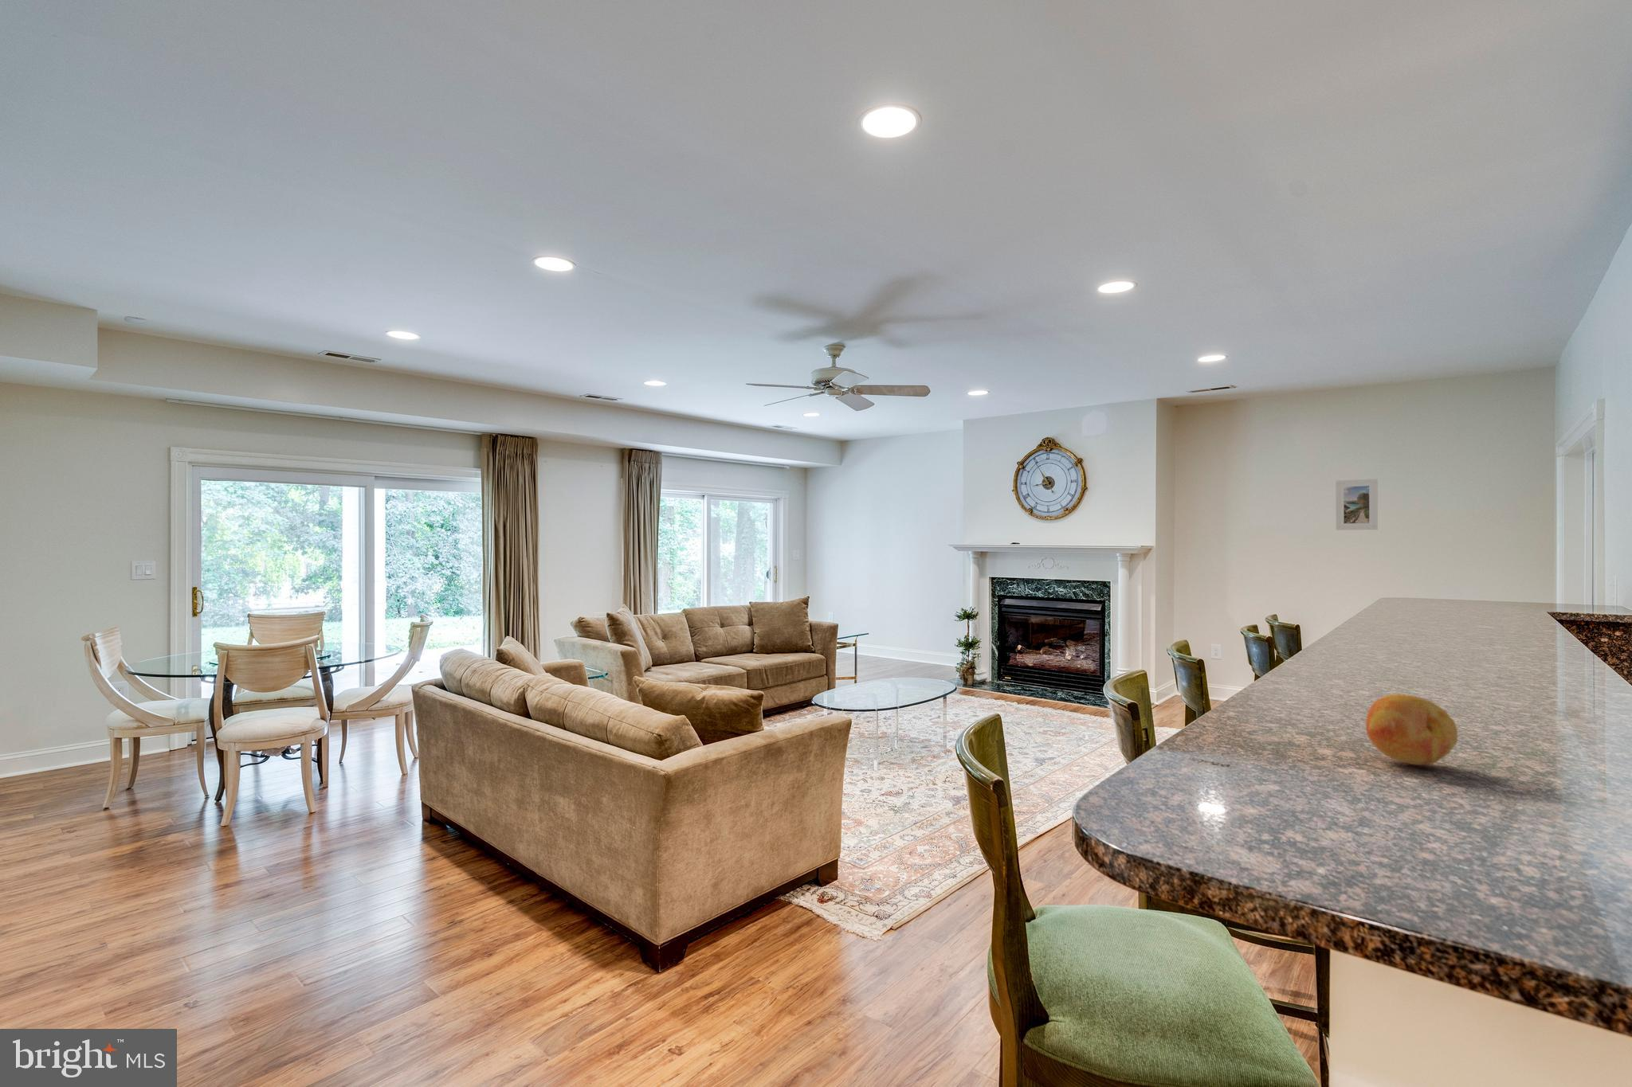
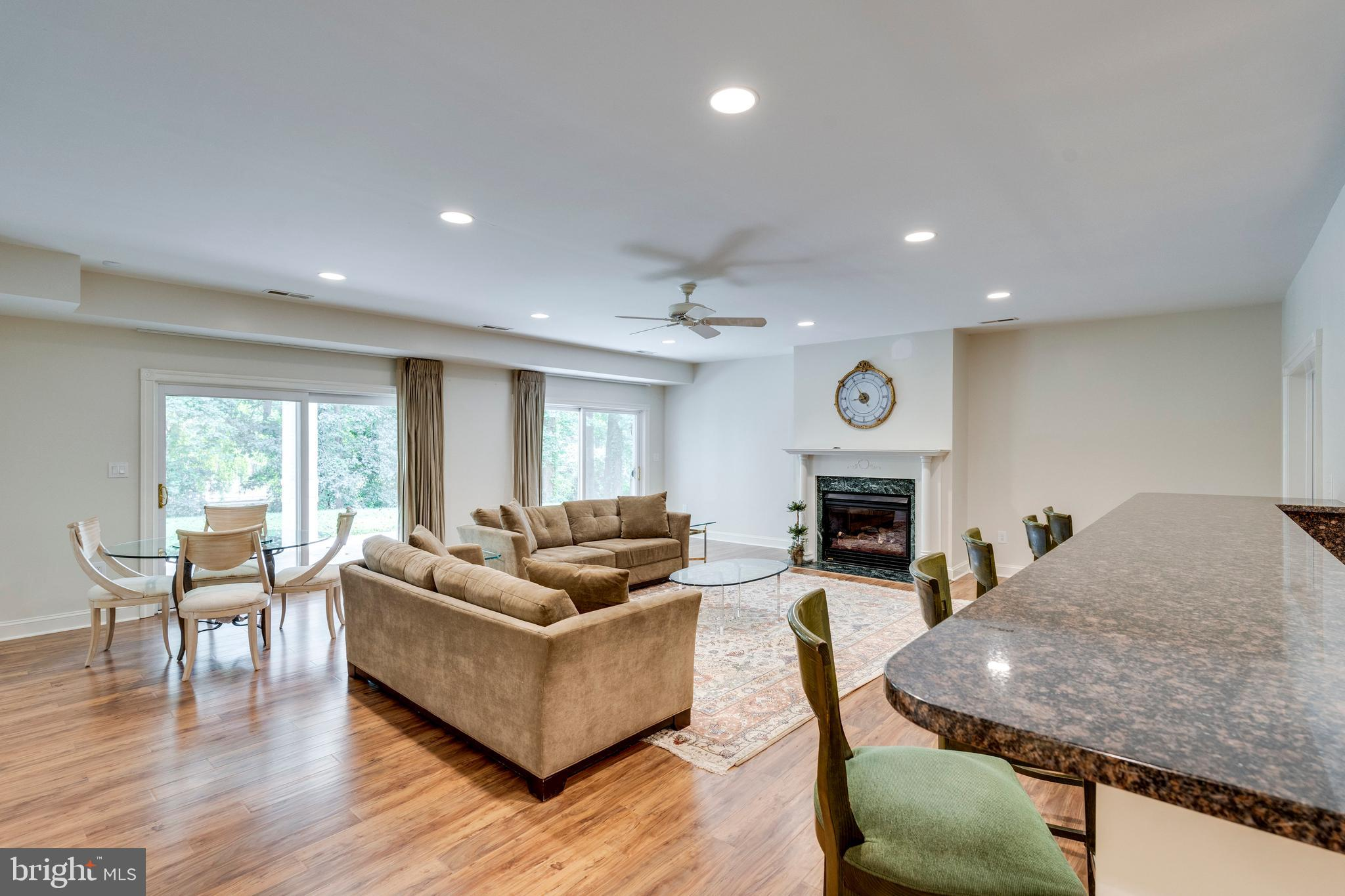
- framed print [1336,478,1378,531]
- fruit [1365,694,1458,766]
